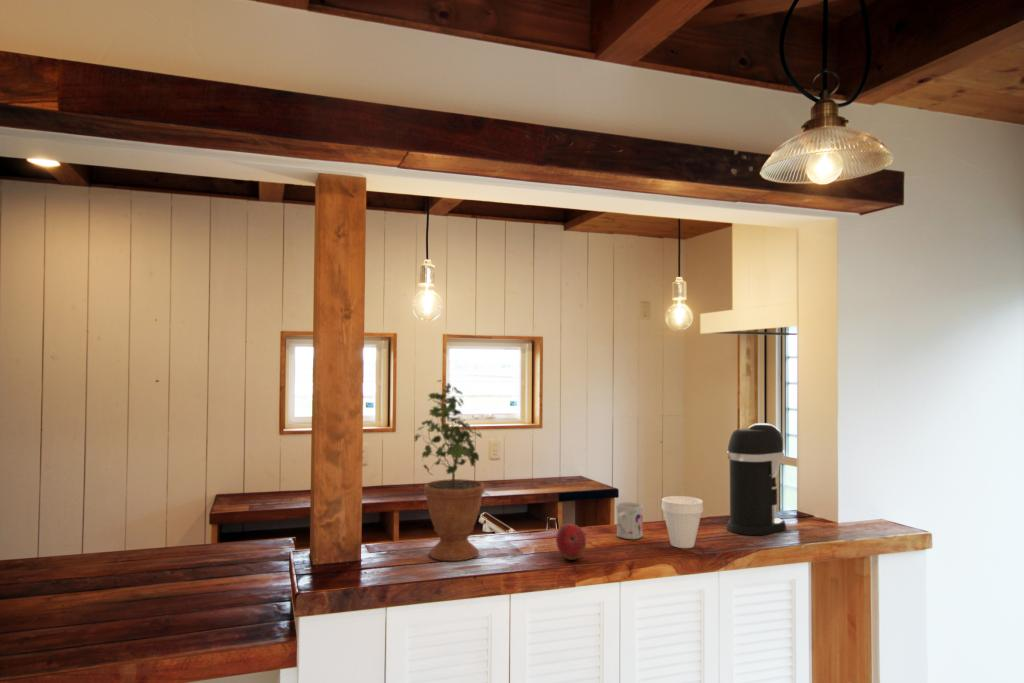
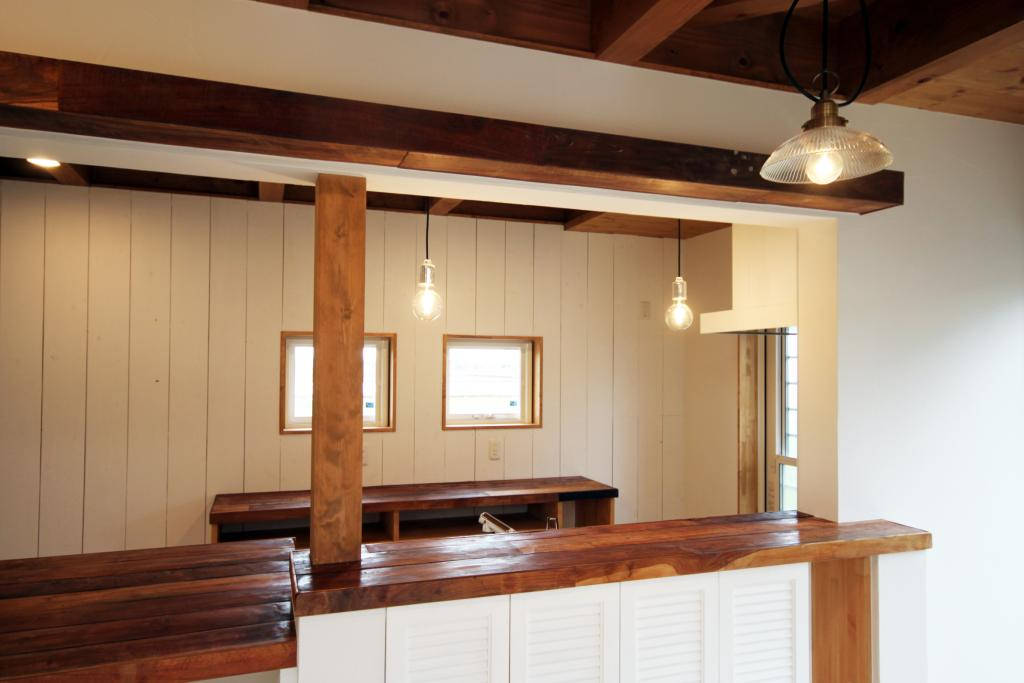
- coffee maker [726,422,787,536]
- fruit [555,522,587,561]
- mug [615,501,644,540]
- cup [661,495,704,549]
- potted plant [413,379,485,562]
